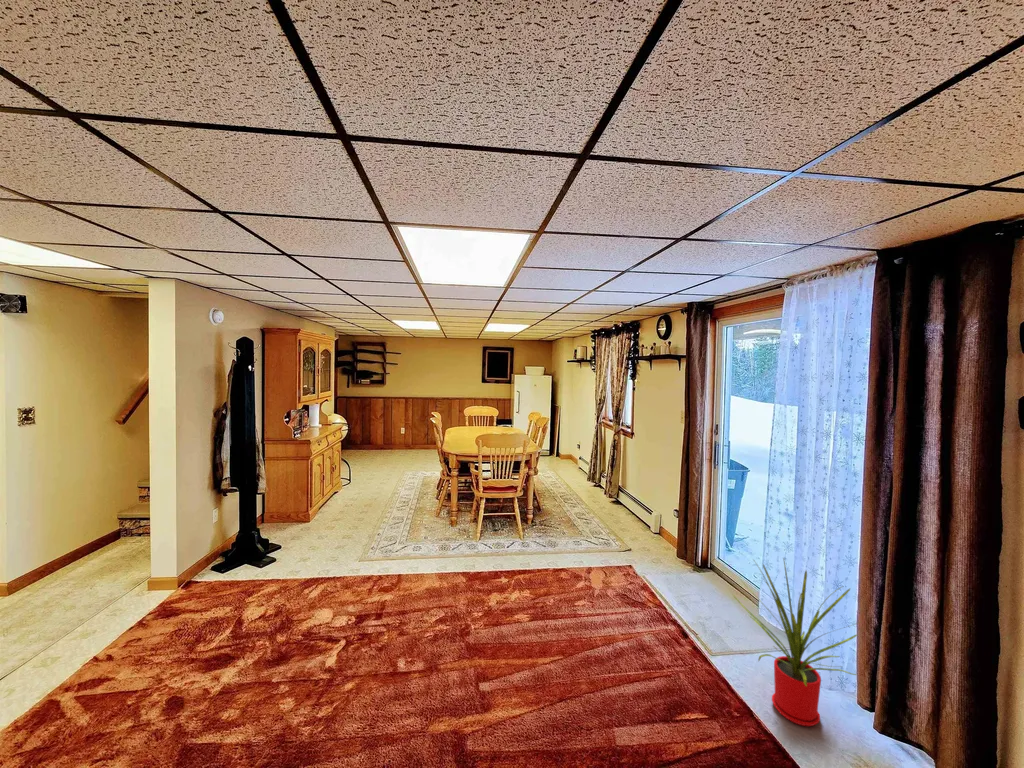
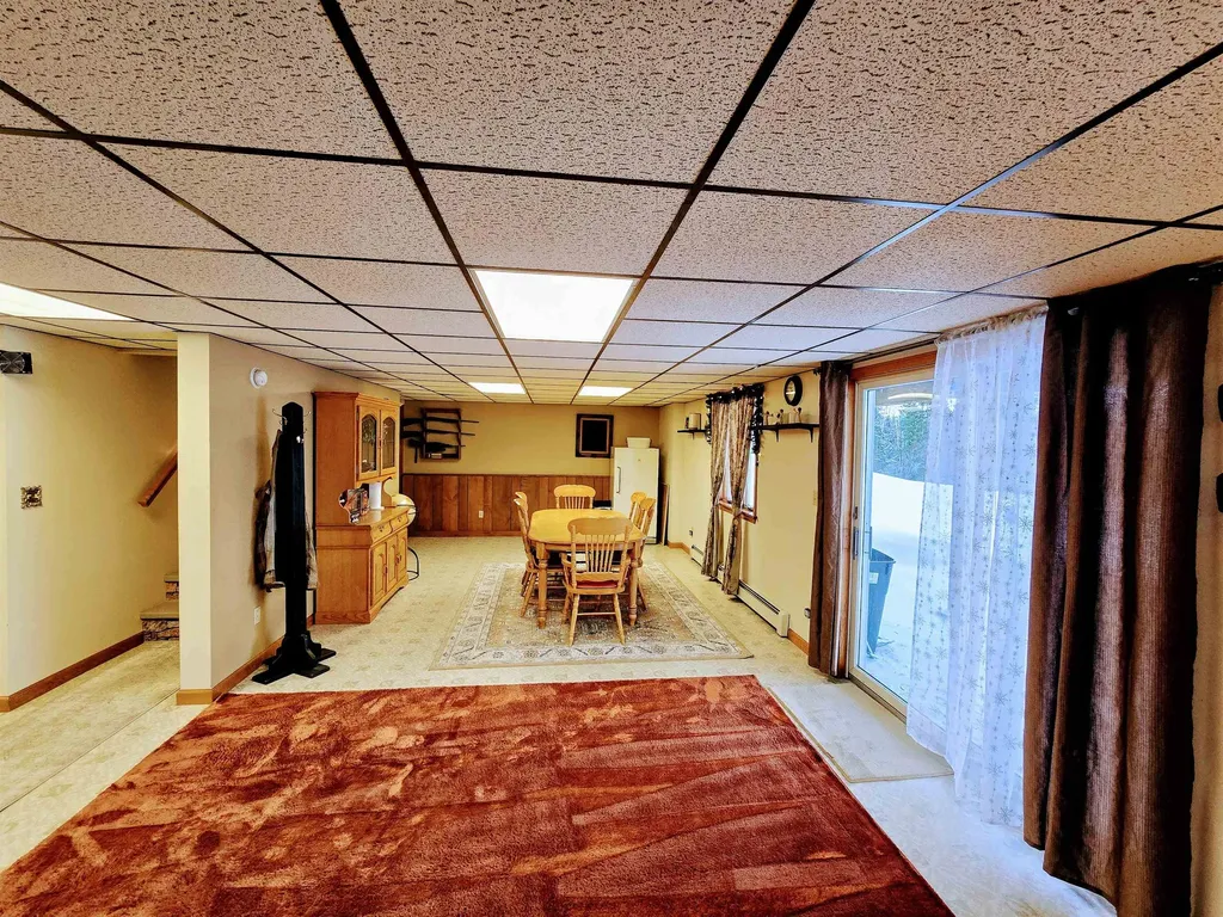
- house plant [731,558,861,727]
